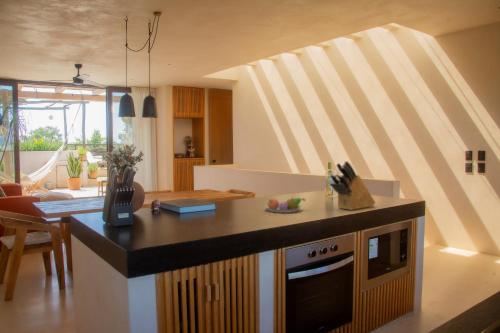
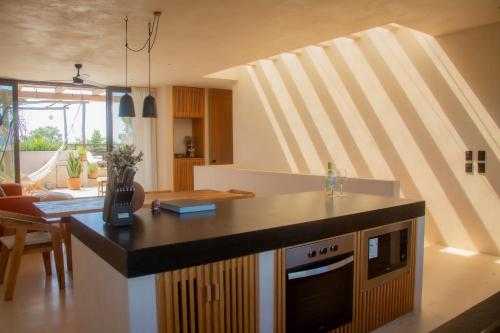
- knife block [329,160,376,211]
- fruit bowl [264,196,306,214]
